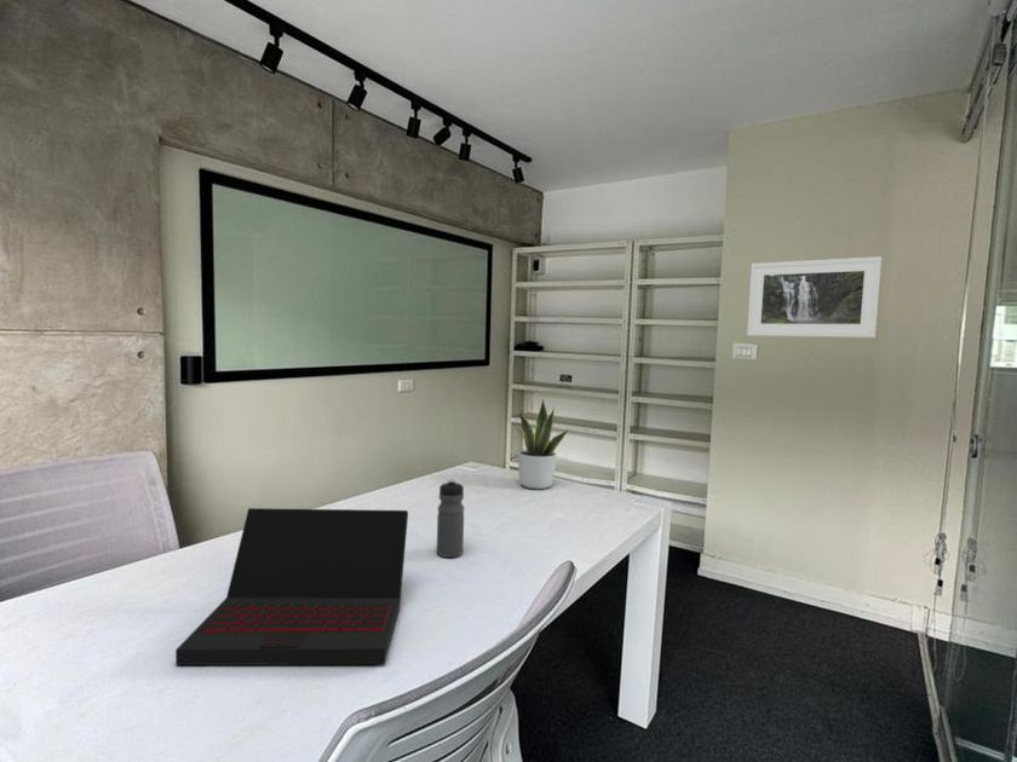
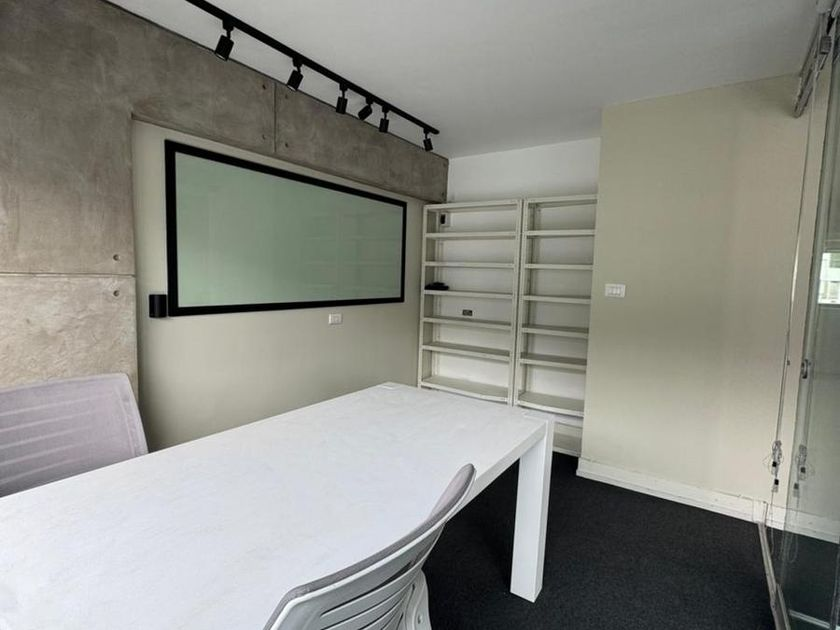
- potted plant [506,397,570,490]
- laptop [174,507,409,666]
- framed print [746,255,883,339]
- water bottle [436,478,465,559]
